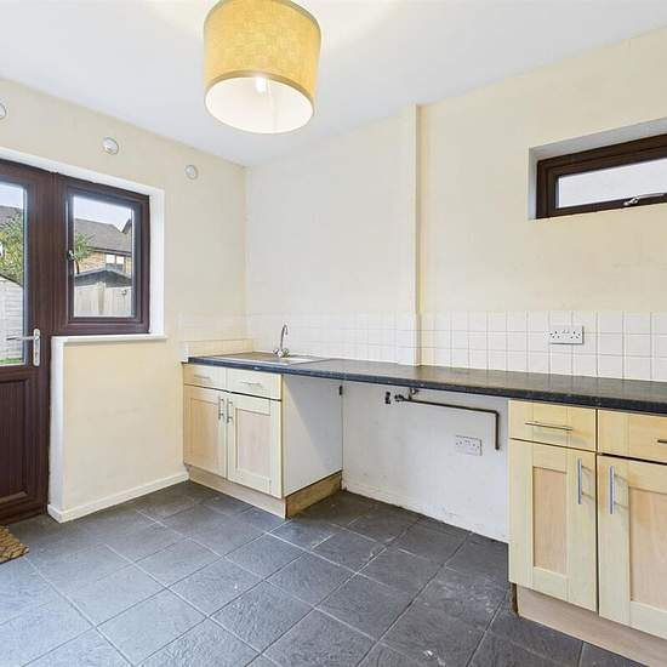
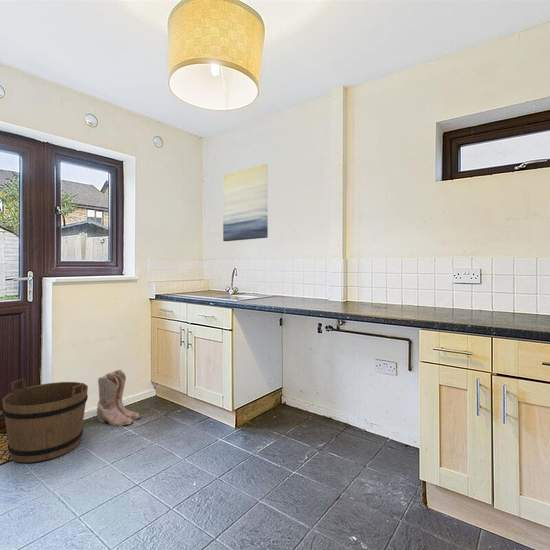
+ boots [96,369,142,427]
+ bucket [1,378,89,463]
+ wall art [222,163,269,242]
